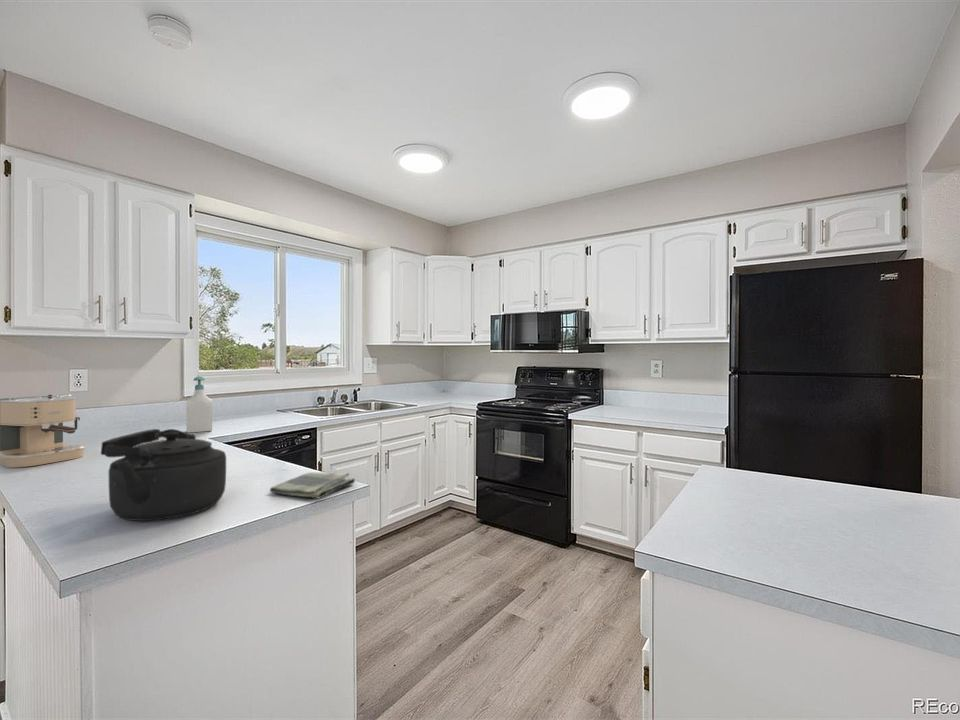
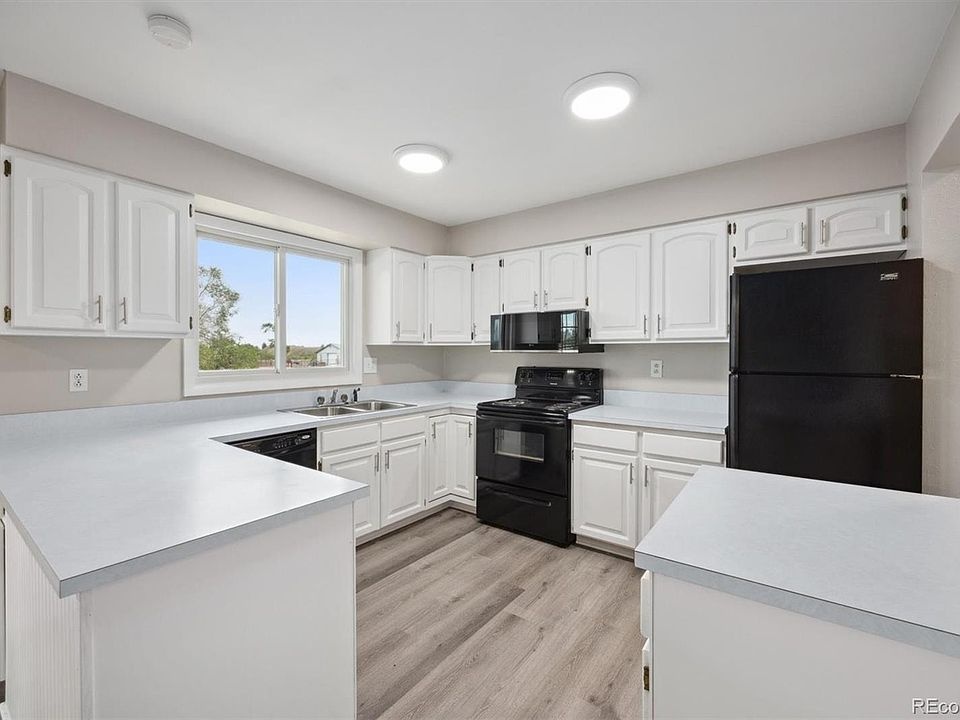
- dish towel [269,471,356,500]
- kettle [100,428,227,522]
- coffee maker [0,393,86,468]
- soap bottle [185,375,213,433]
